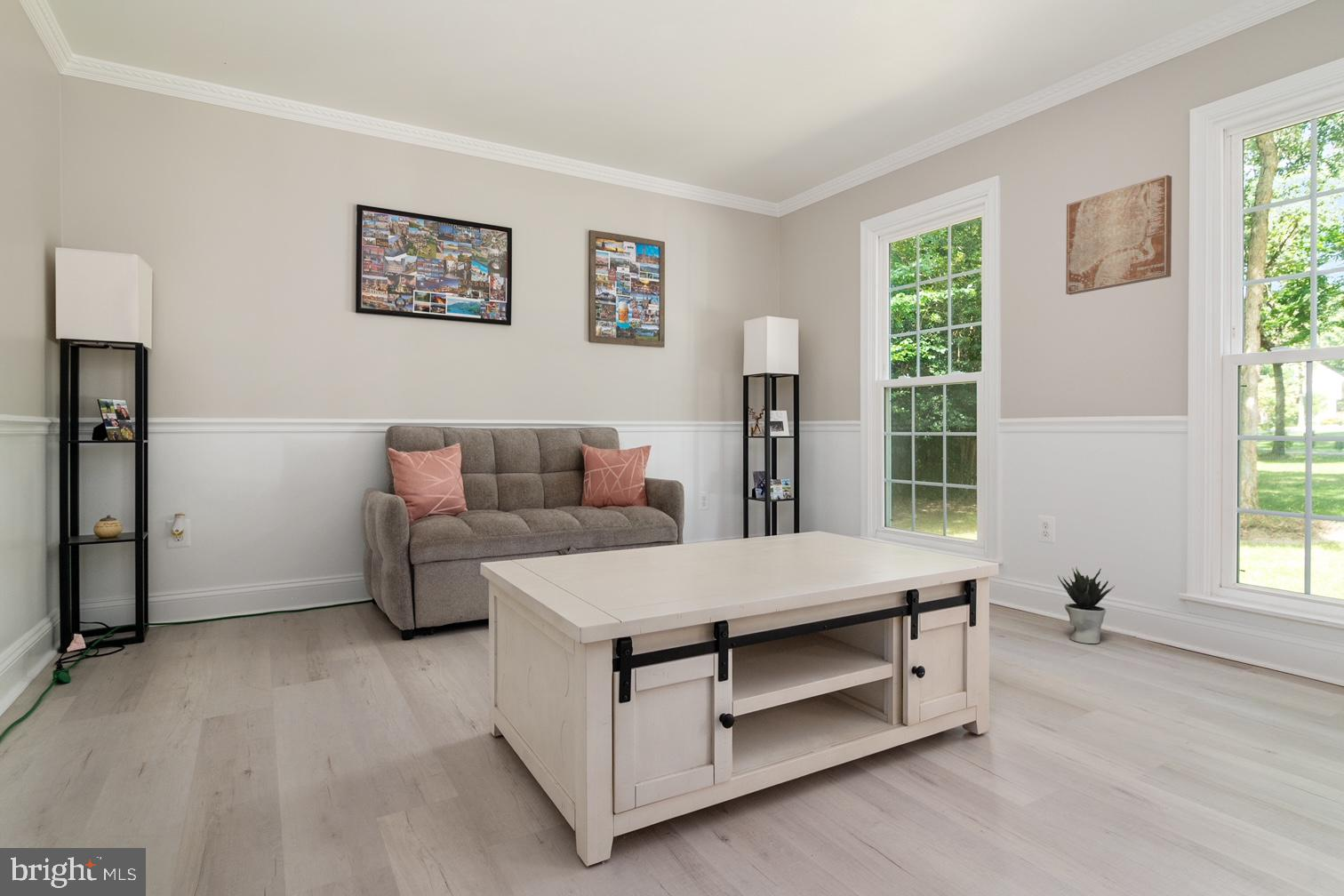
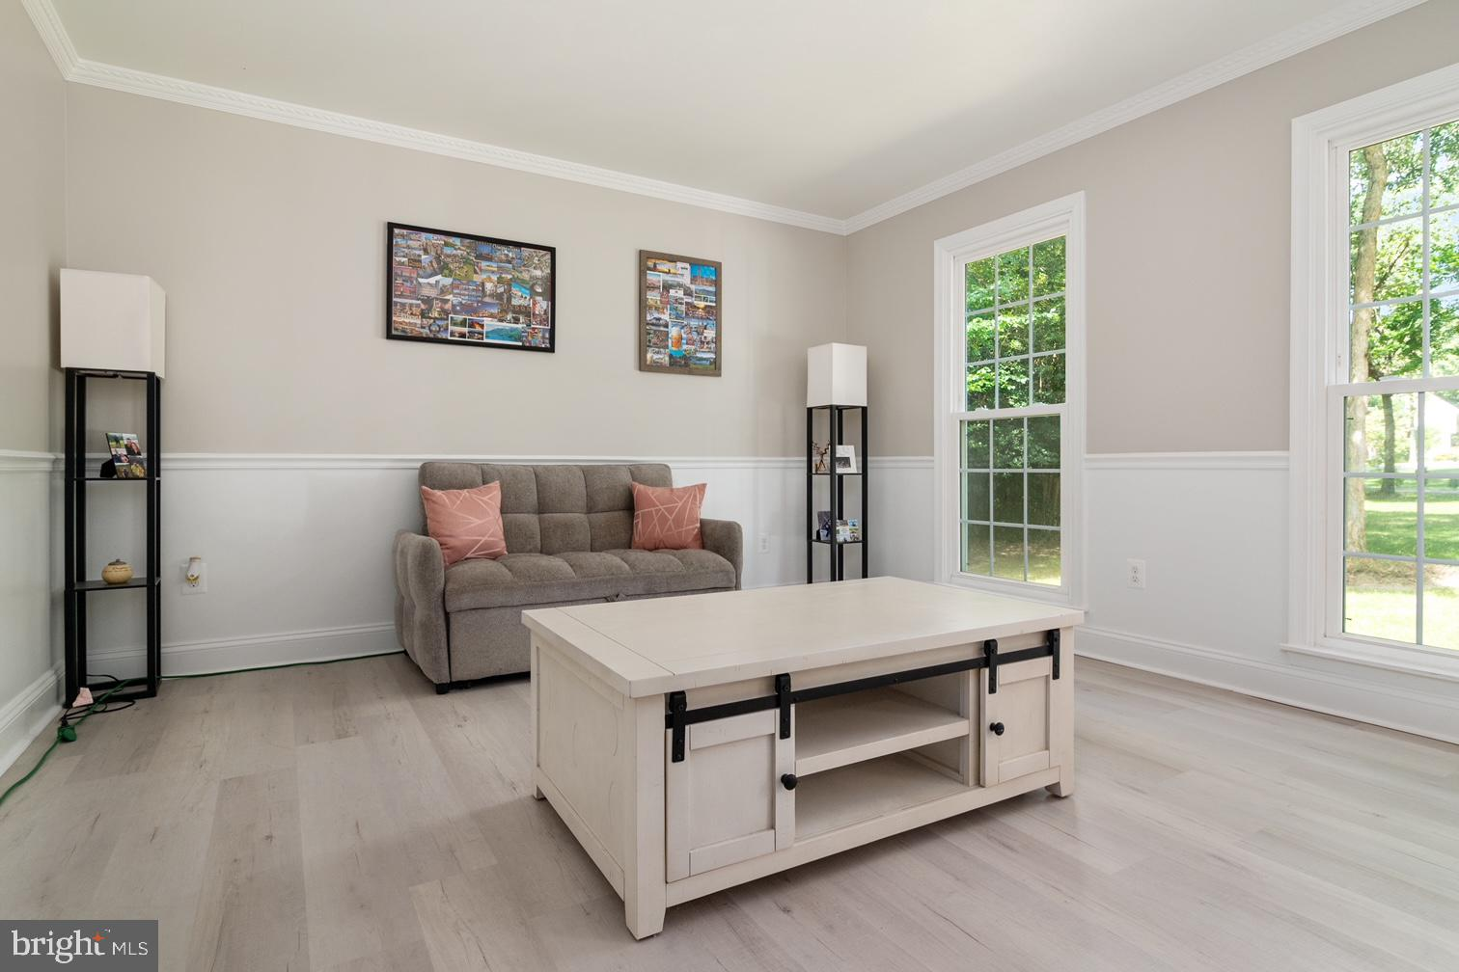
- potted plant [1057,567,1116,644]
- wall art [1065,174,1172,296]
